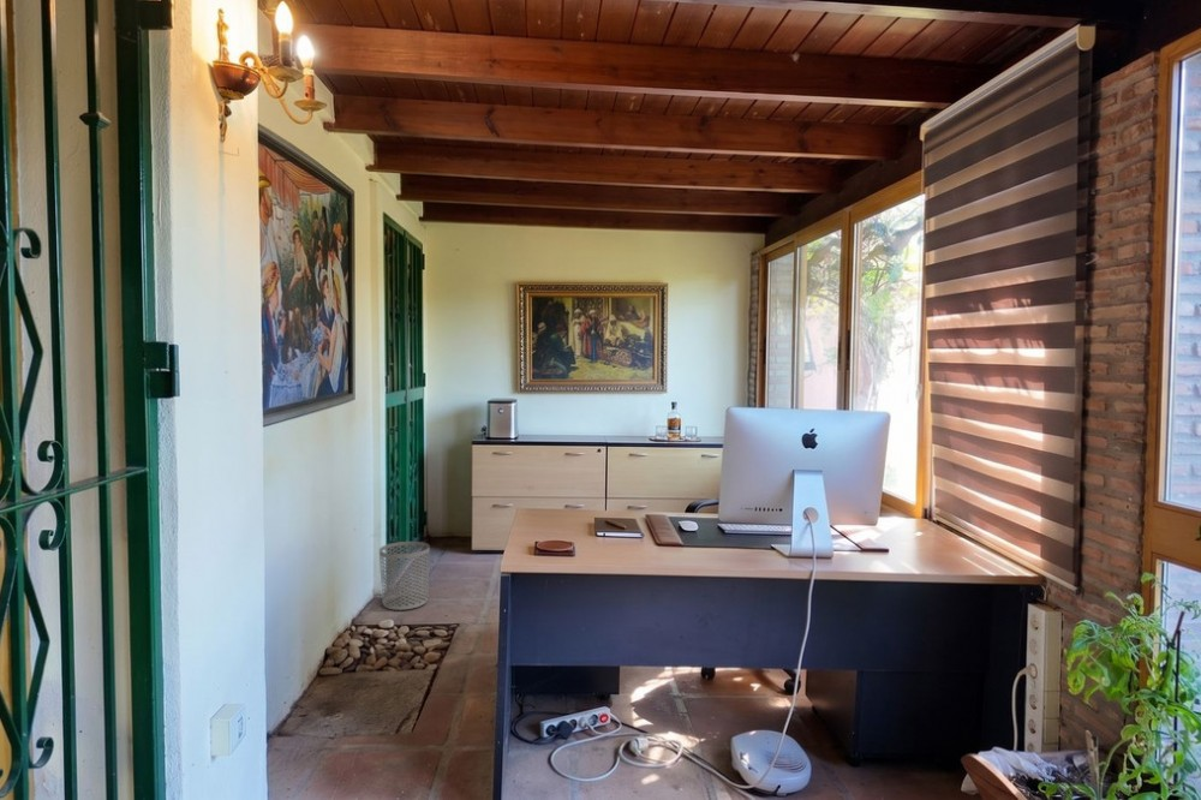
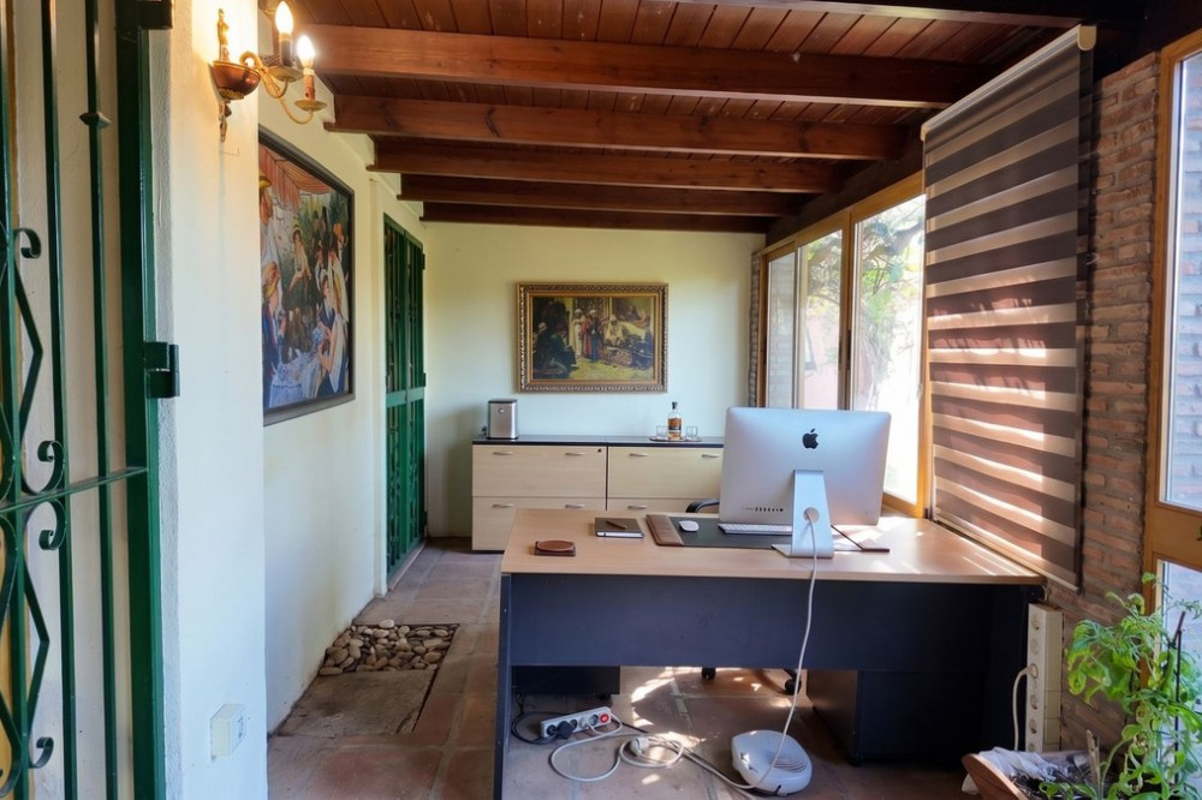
- waste bin [378,541,431,611]
